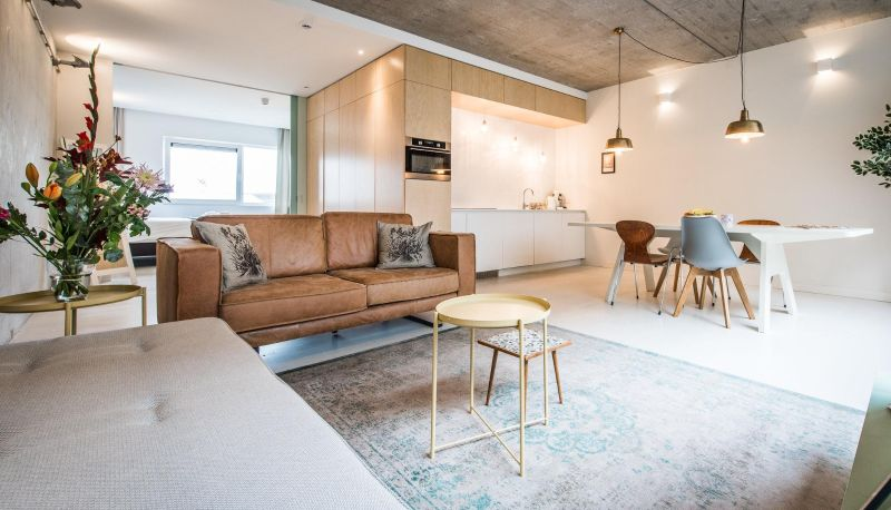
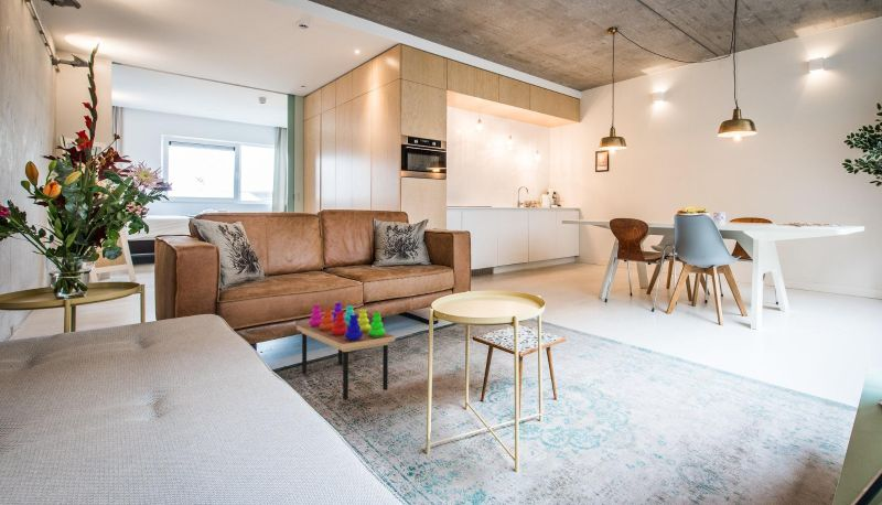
+ stacking toy [295,302,396,401]
